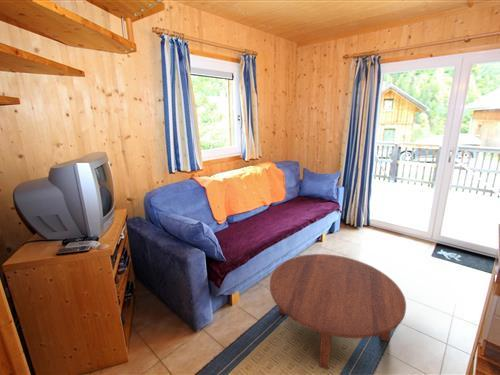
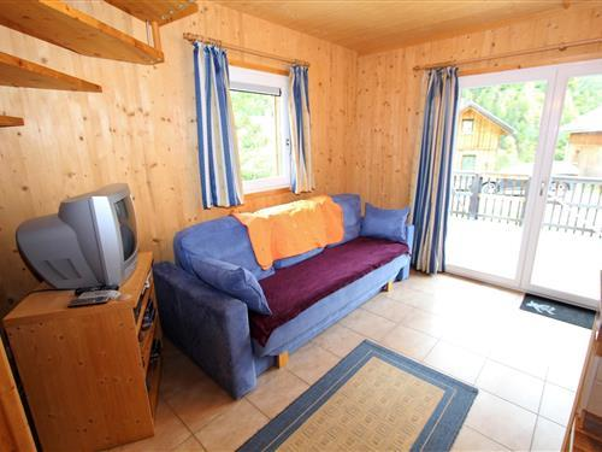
- coffee table [269,253,407,371]
